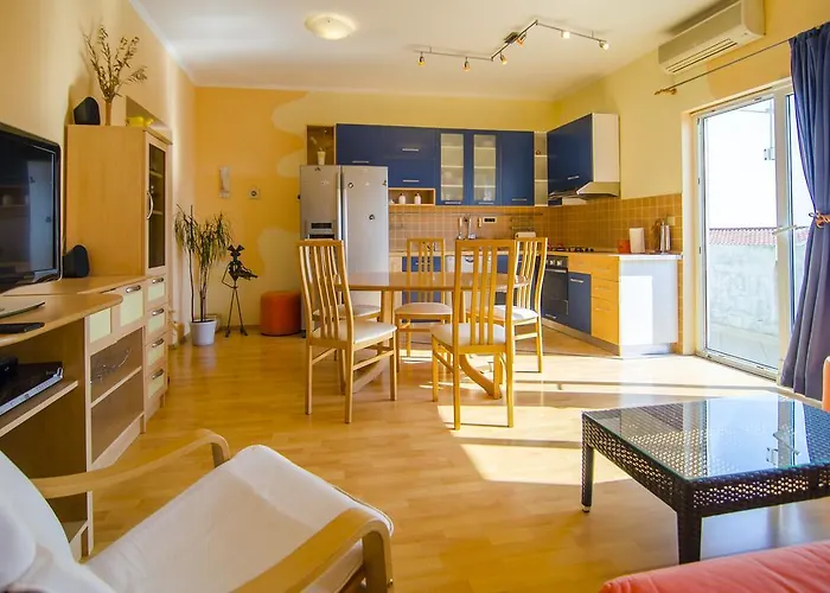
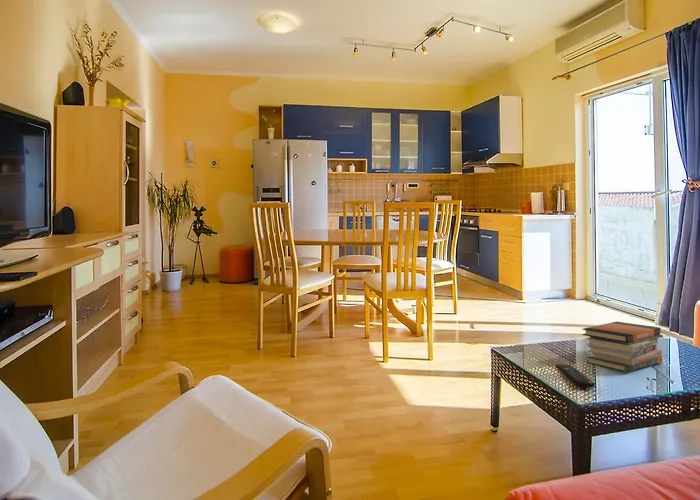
+ remote control [555,363,596,389]
+ book stack [582,321,664,373]
